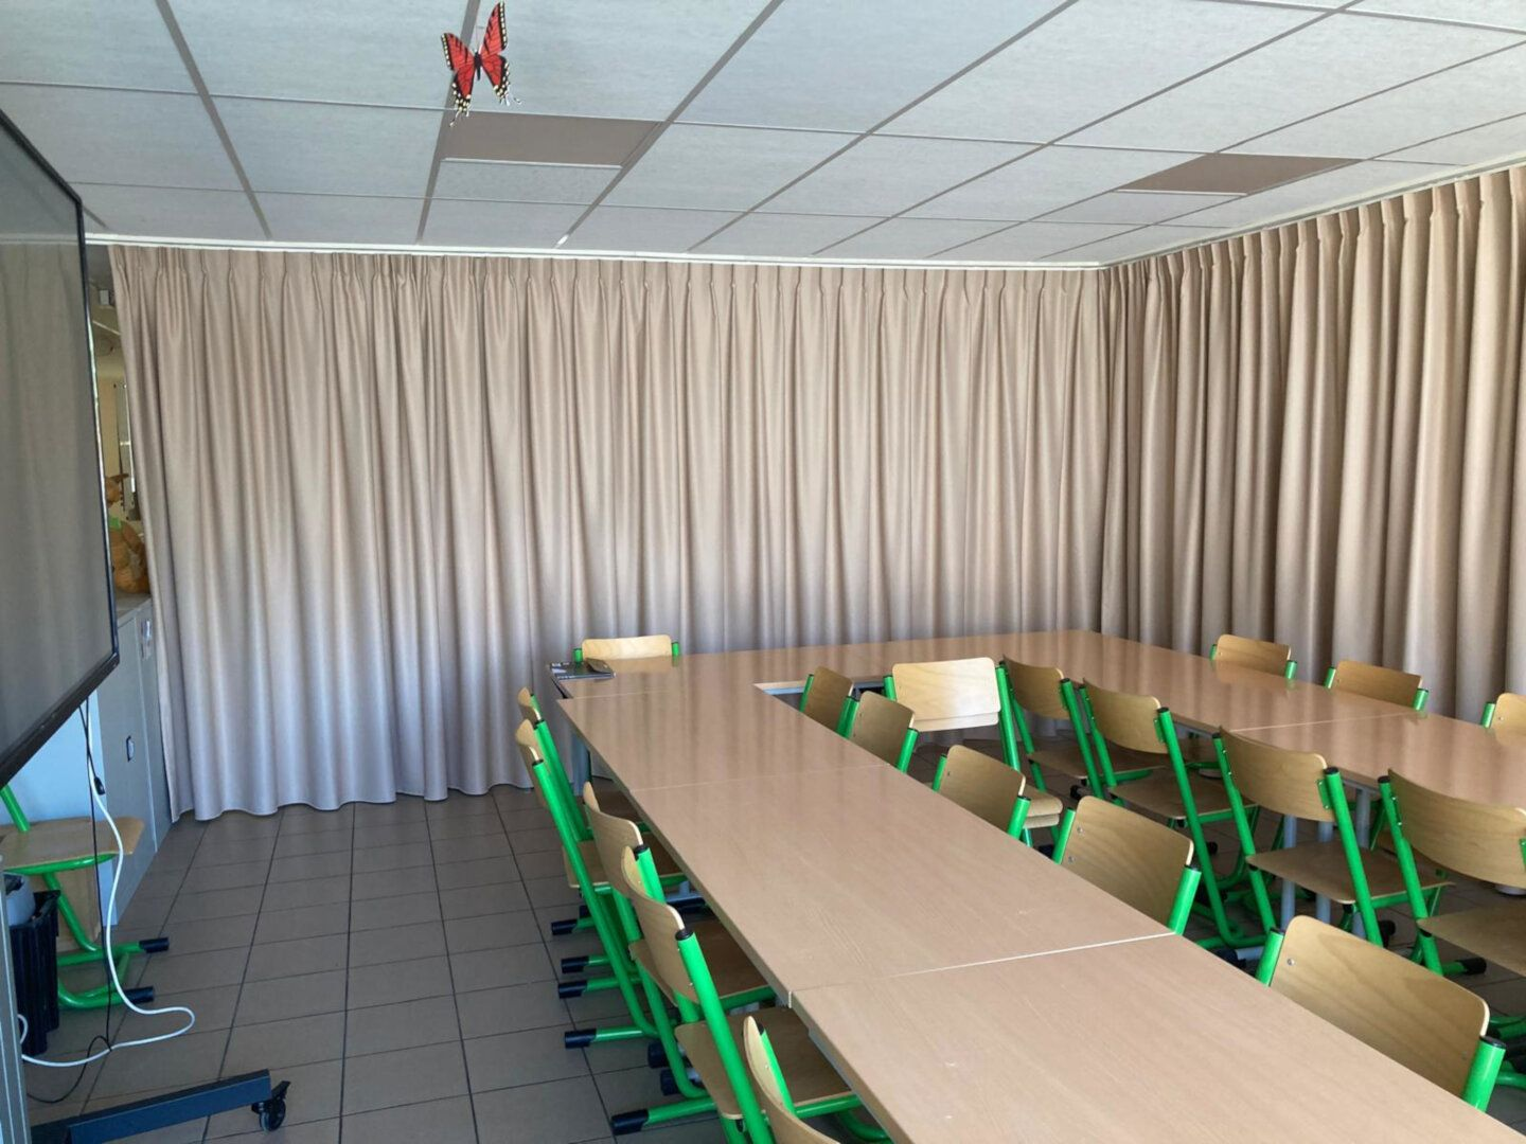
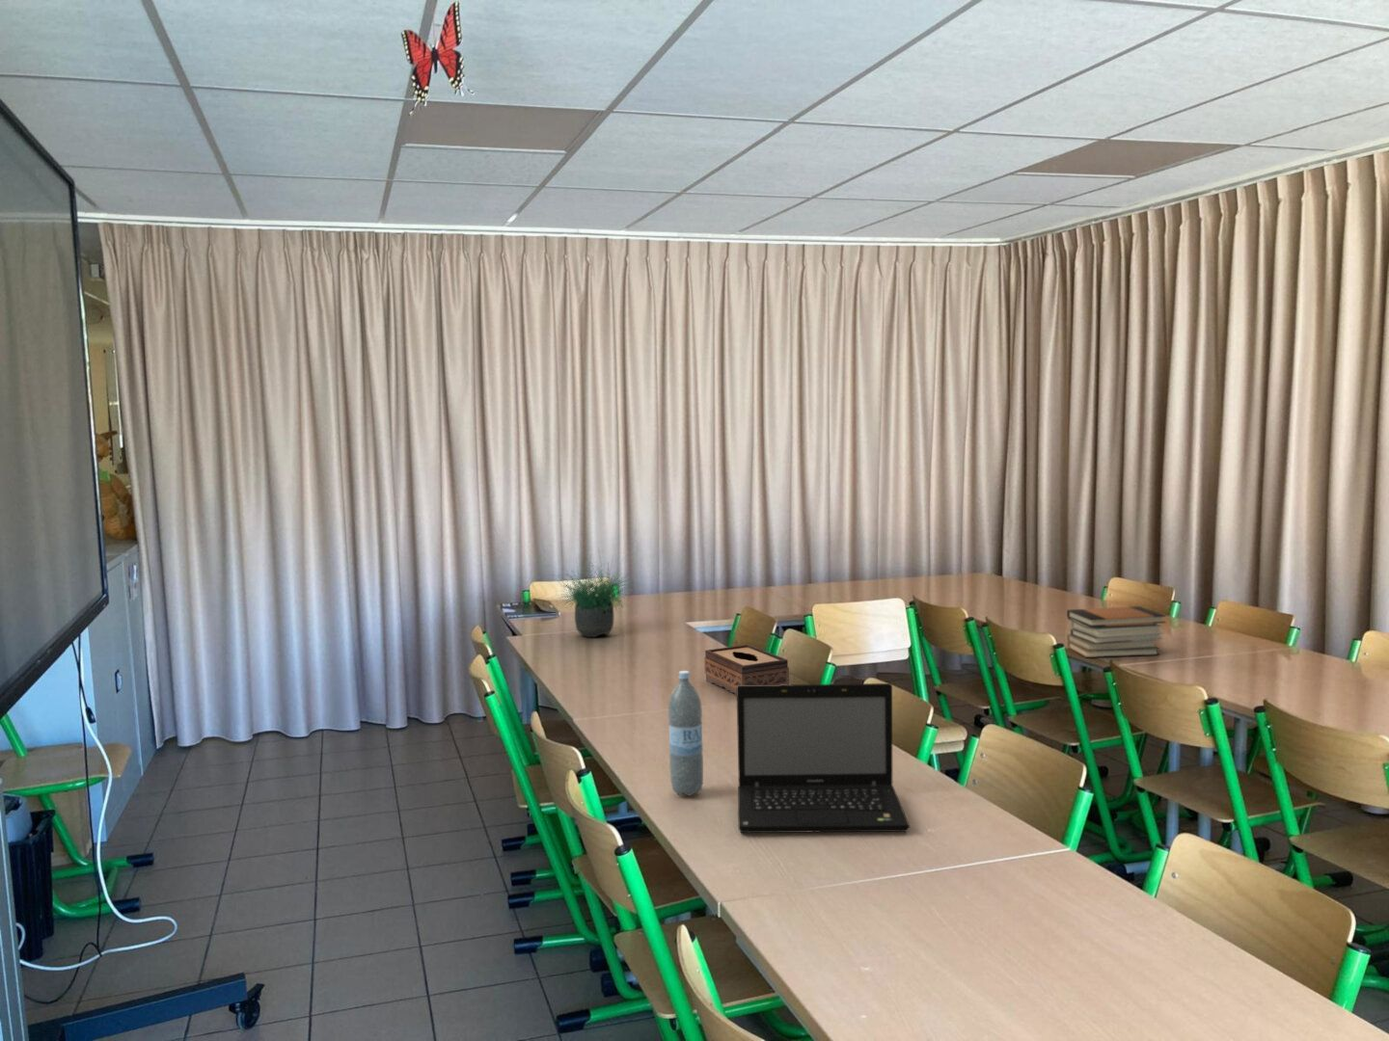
+ book stack [1066,606,1167,658]
+ tissue box [703,644,790,697]
+ water bottle [667,670,704,797]
+ laptop [736,682,911,833]
+ potted plant [551,549,634,639]
